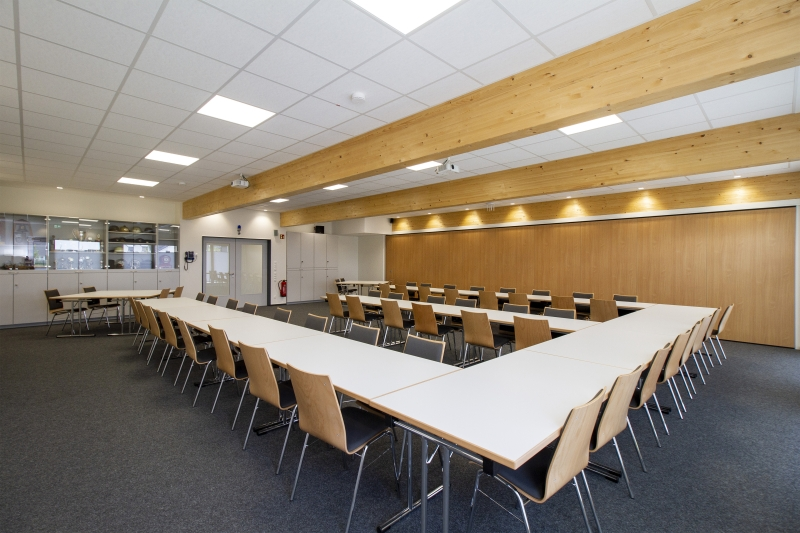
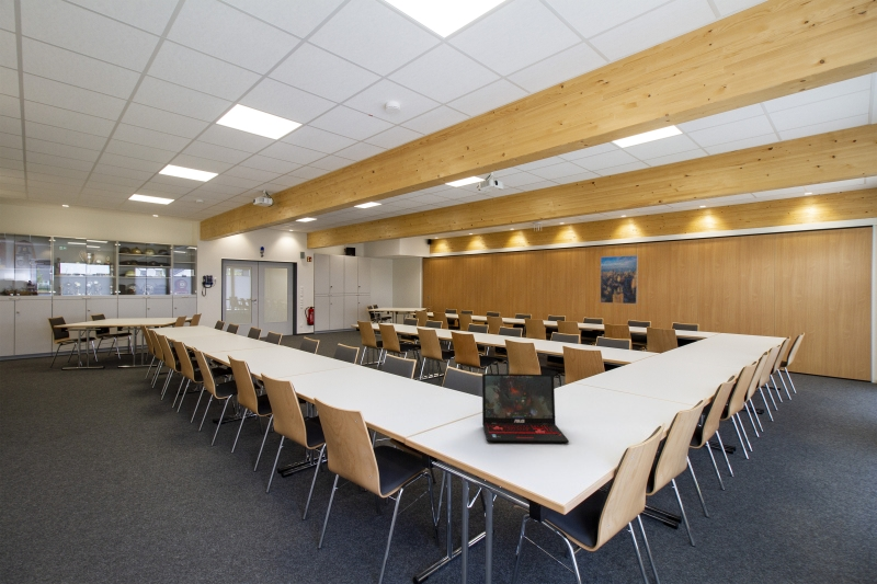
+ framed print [600,254,639,305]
+ laptop [481,373,570,444]
